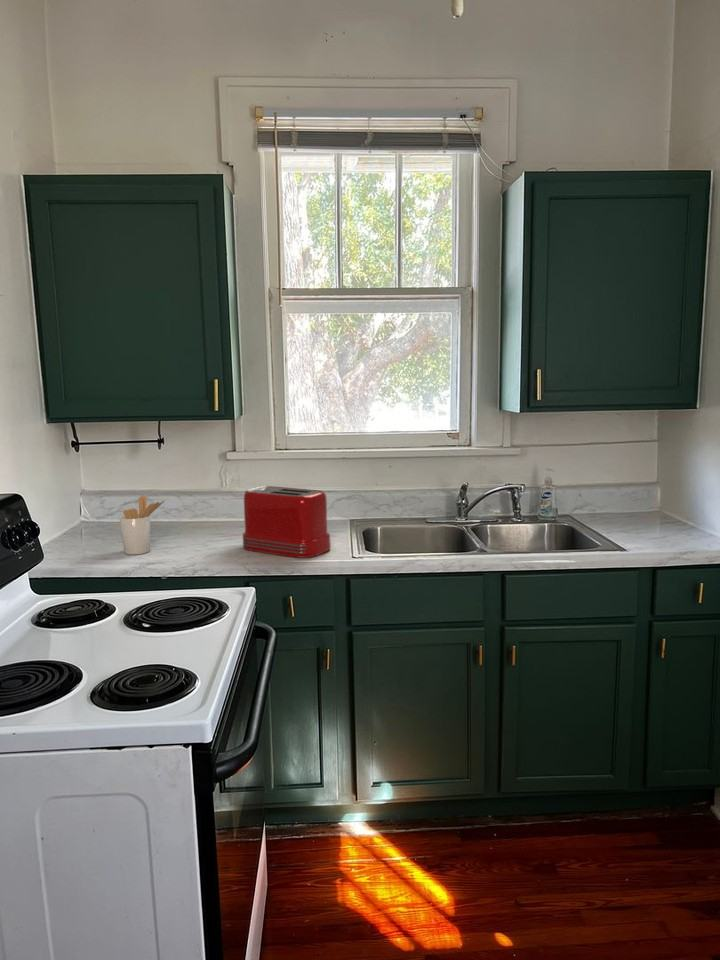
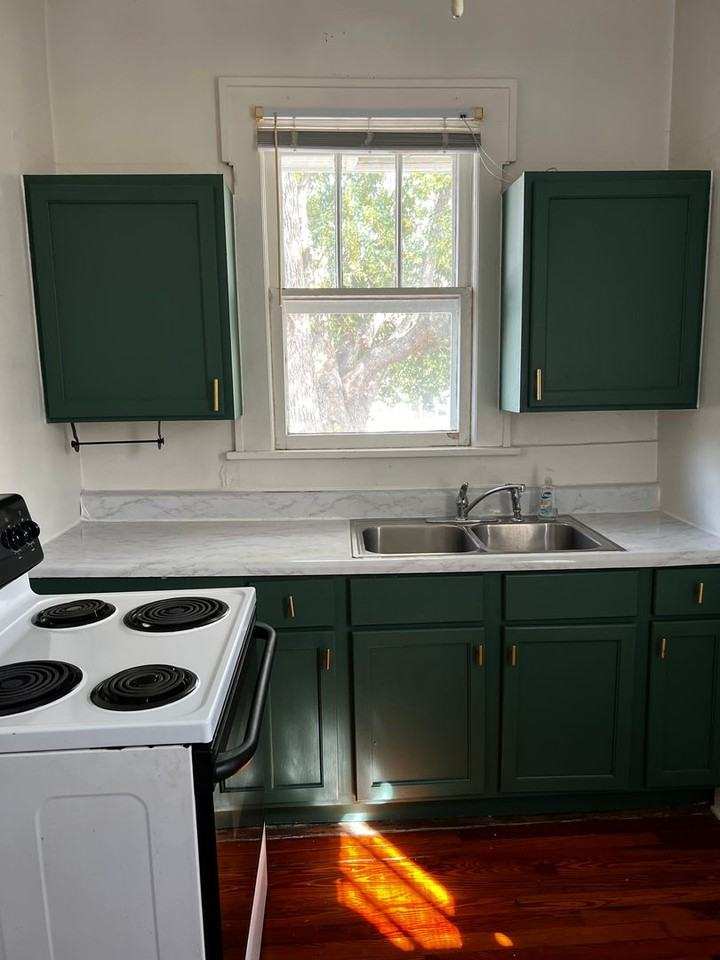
- utensil holder [118,495,165,556]
- toaster [242,485,332,559]
